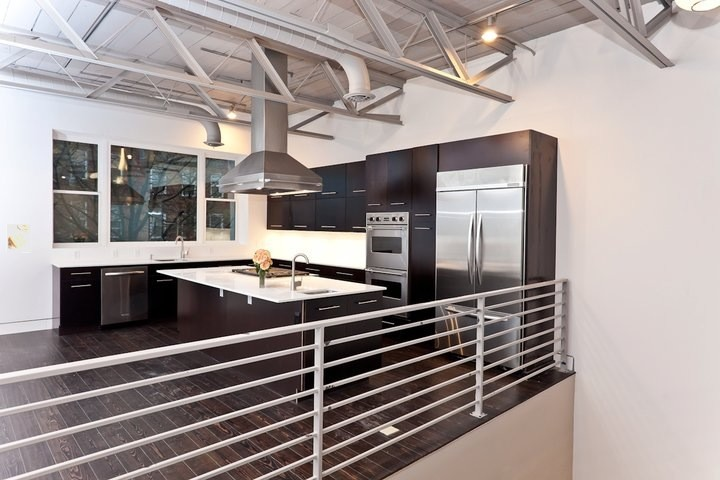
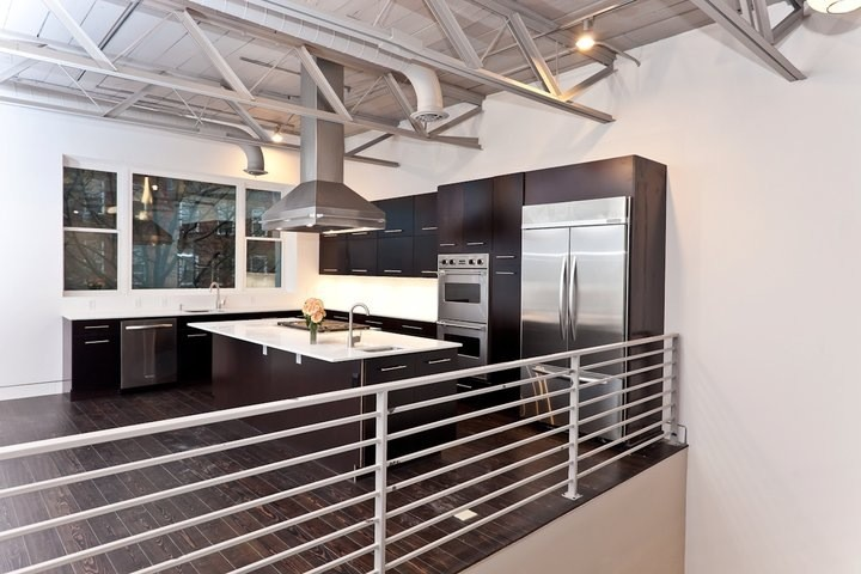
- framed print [6,223,32,254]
